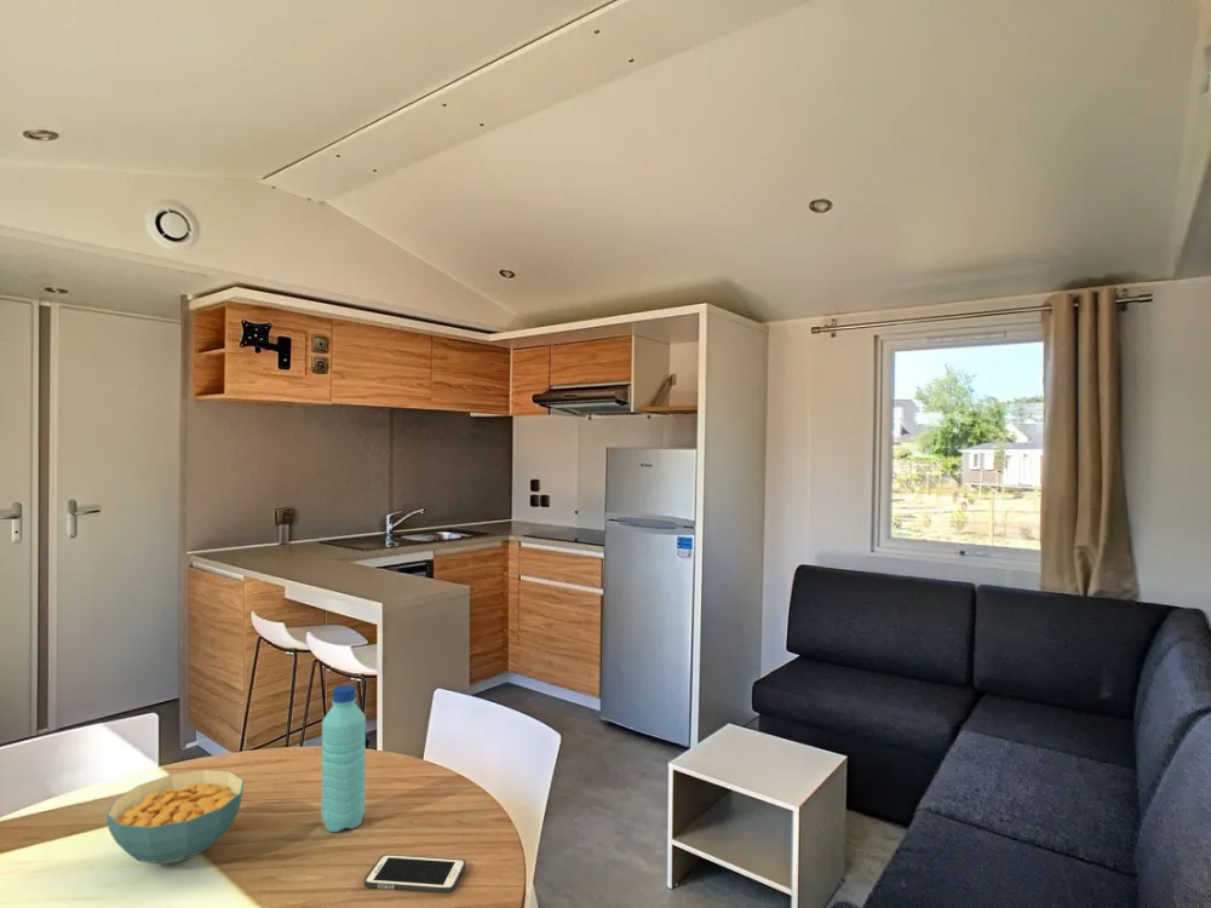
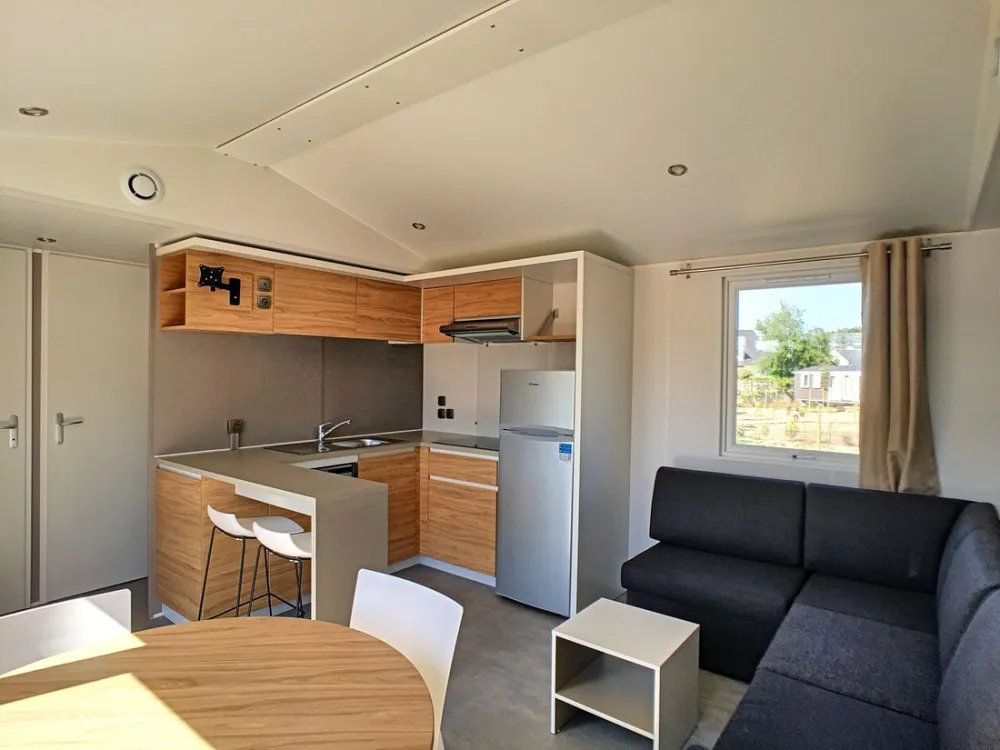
- cereal bowl [105,769,246,866]
- cell phone [363,854,467,893]
- water bottle [320,684,367,833]
